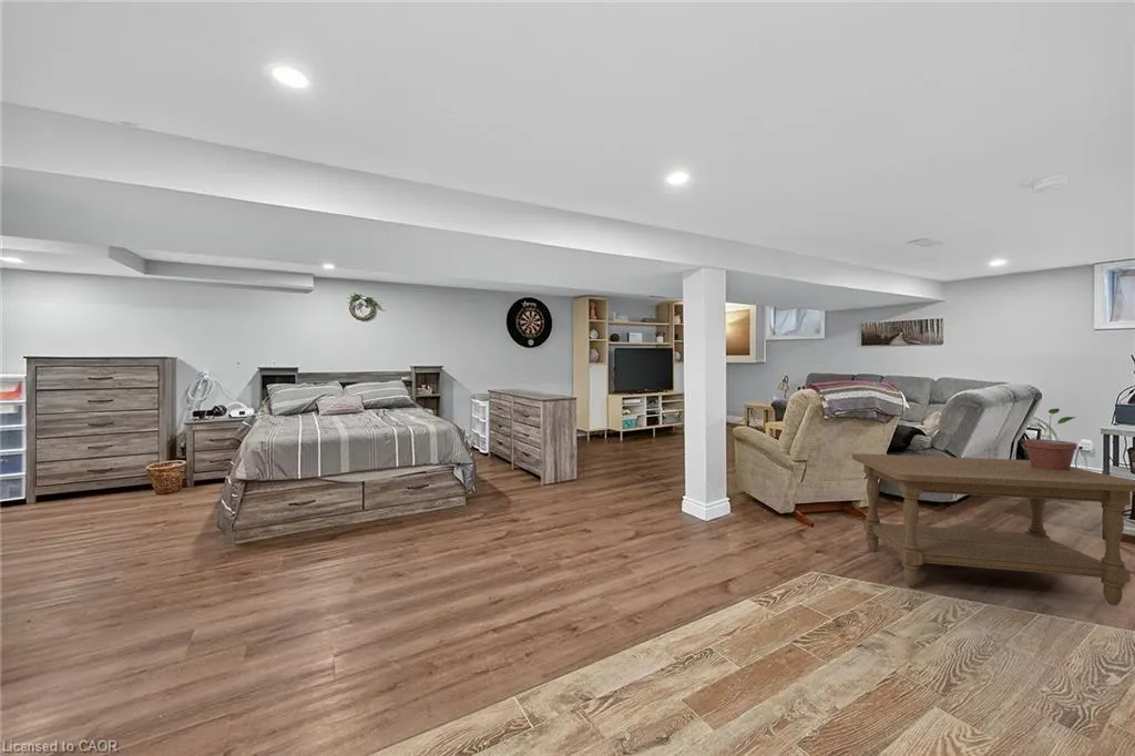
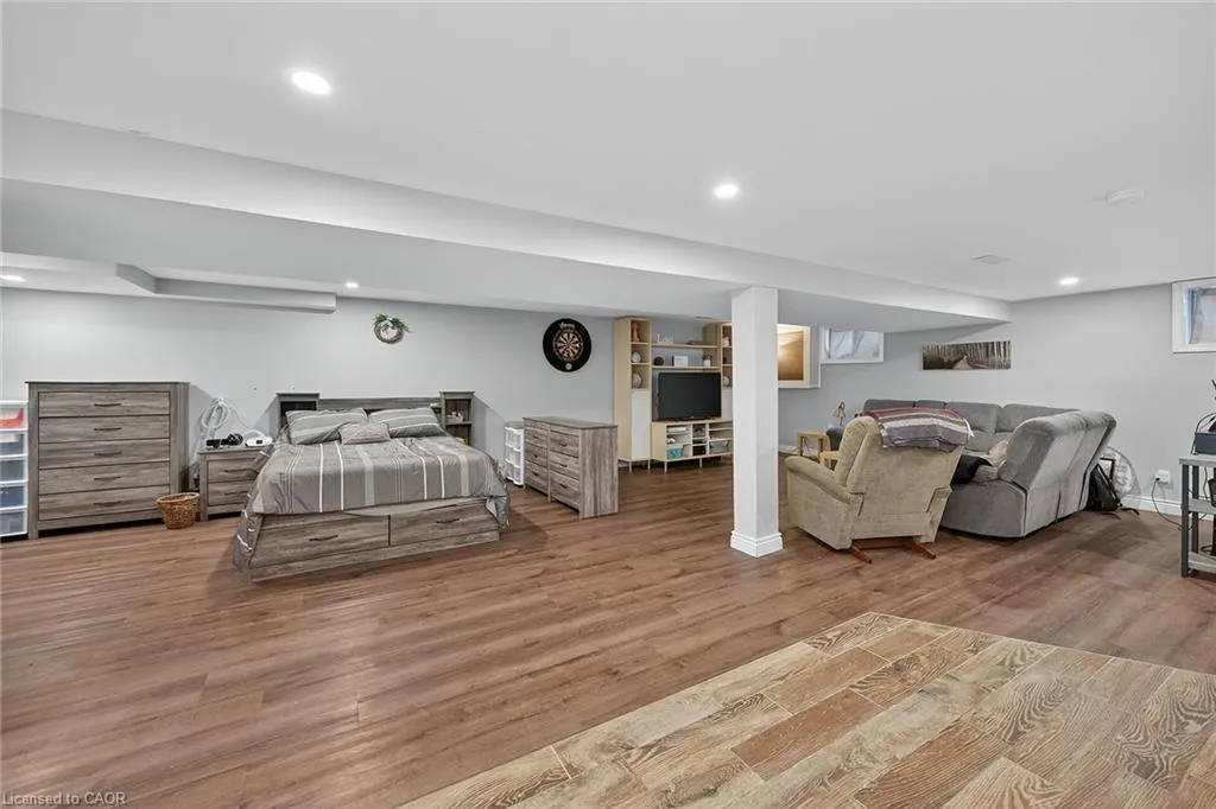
- coffee table [851,452,1135,606]
- potted plant [1024,408,1077,470]
